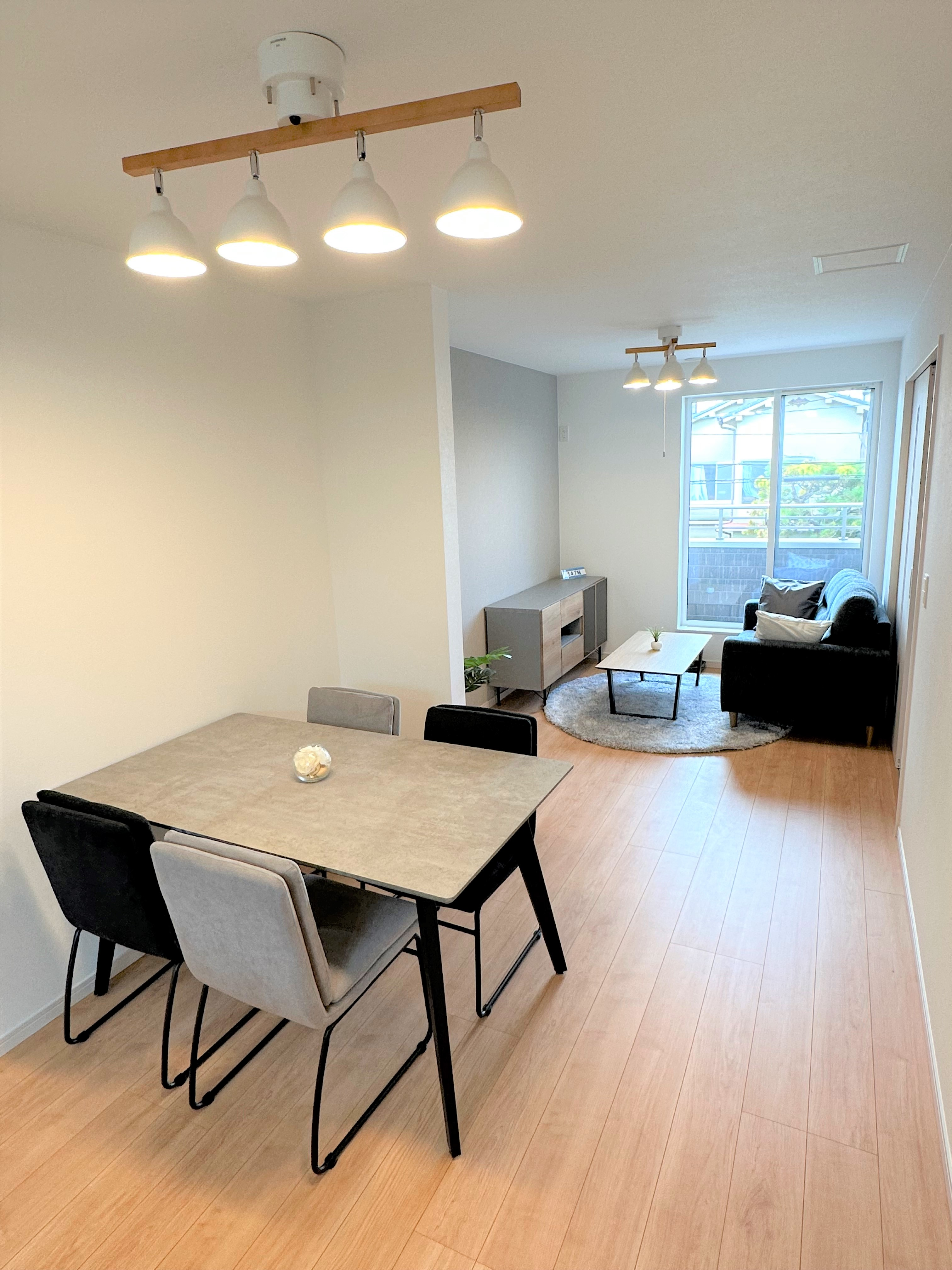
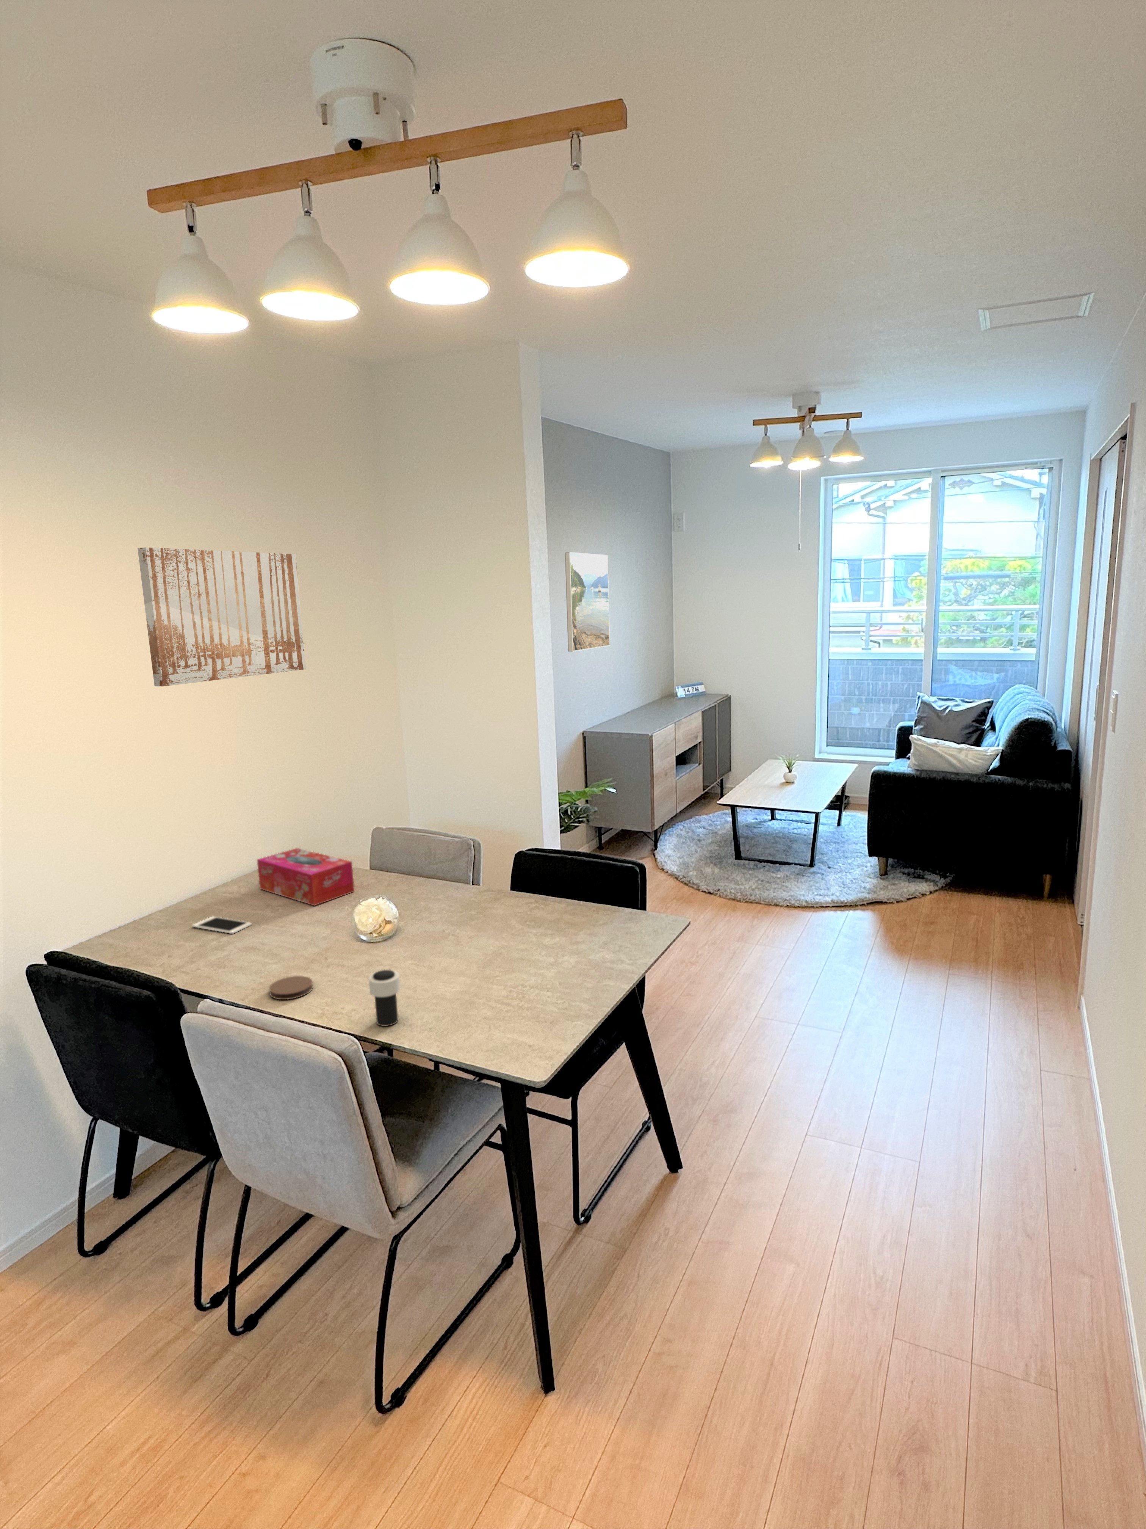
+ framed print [565,551,610,651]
+ cell phone [191,916,253,934]
+ wall art [137,547,306,686]
+ tissue box [256,848,355,905]
+ coaster [268,975,313,1000]
+ cup [368,969,401,1027]
